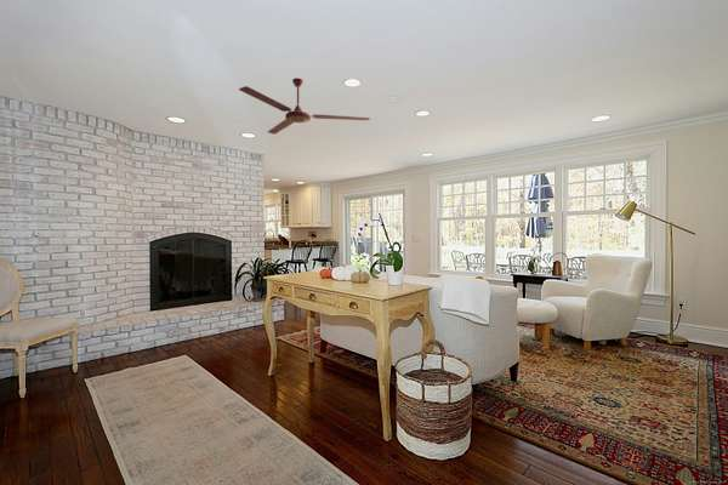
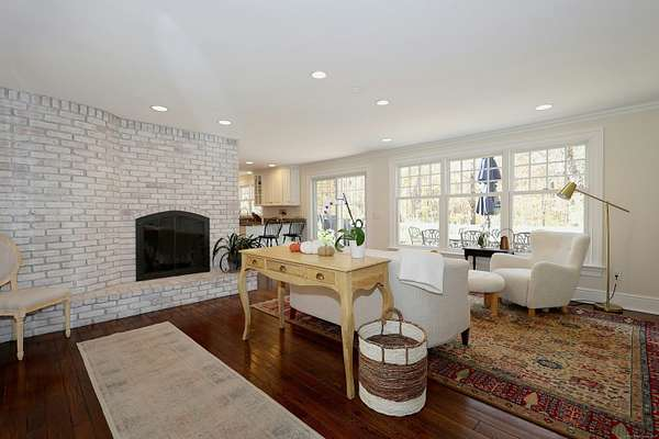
- ceiling fan [238,76,371,136]
